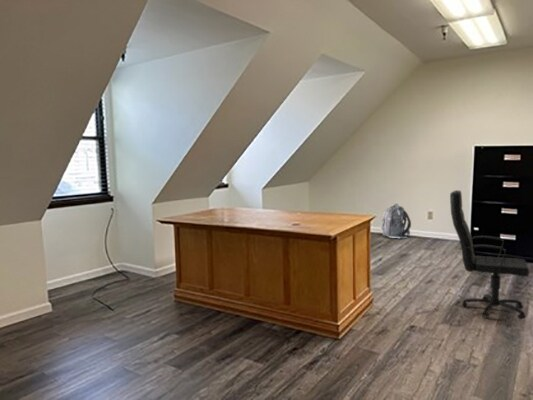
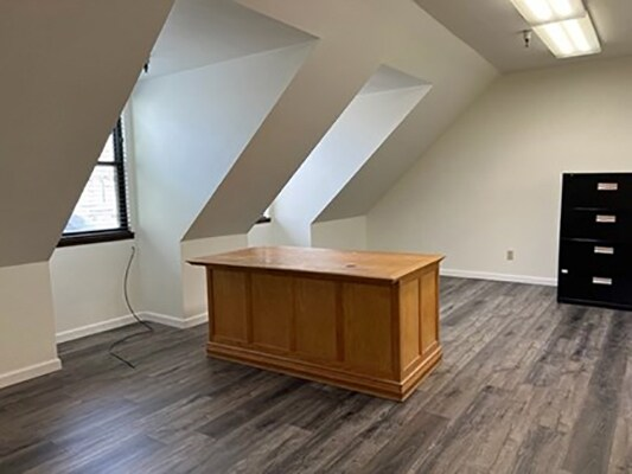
- backpack [380,203,412,239]
- office chair [449,189,530,320]
